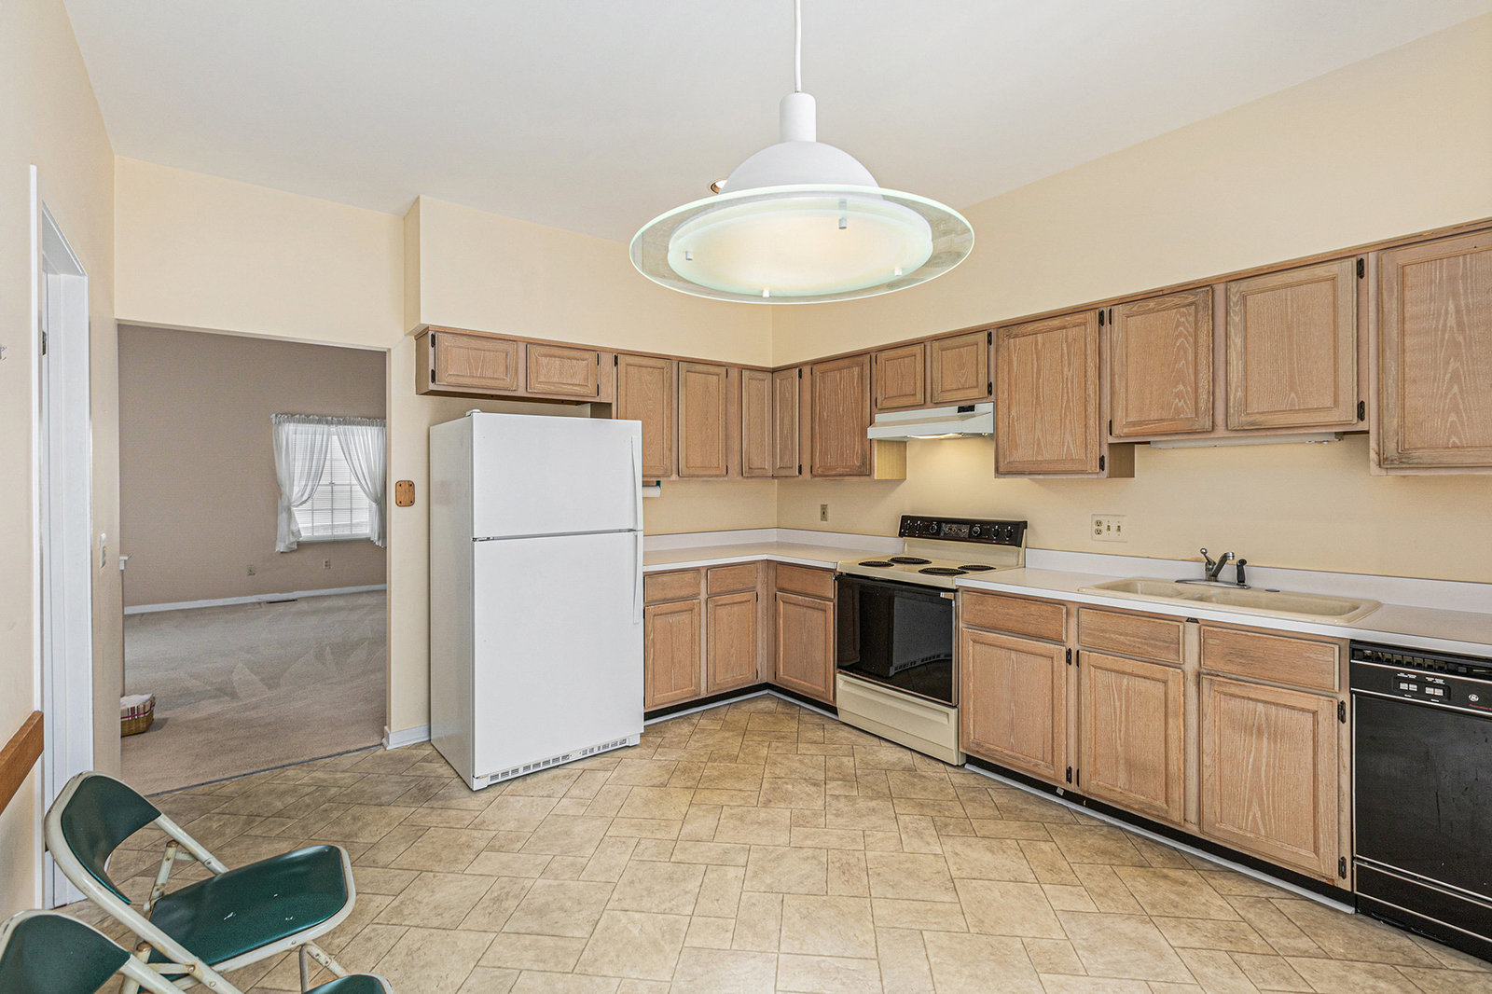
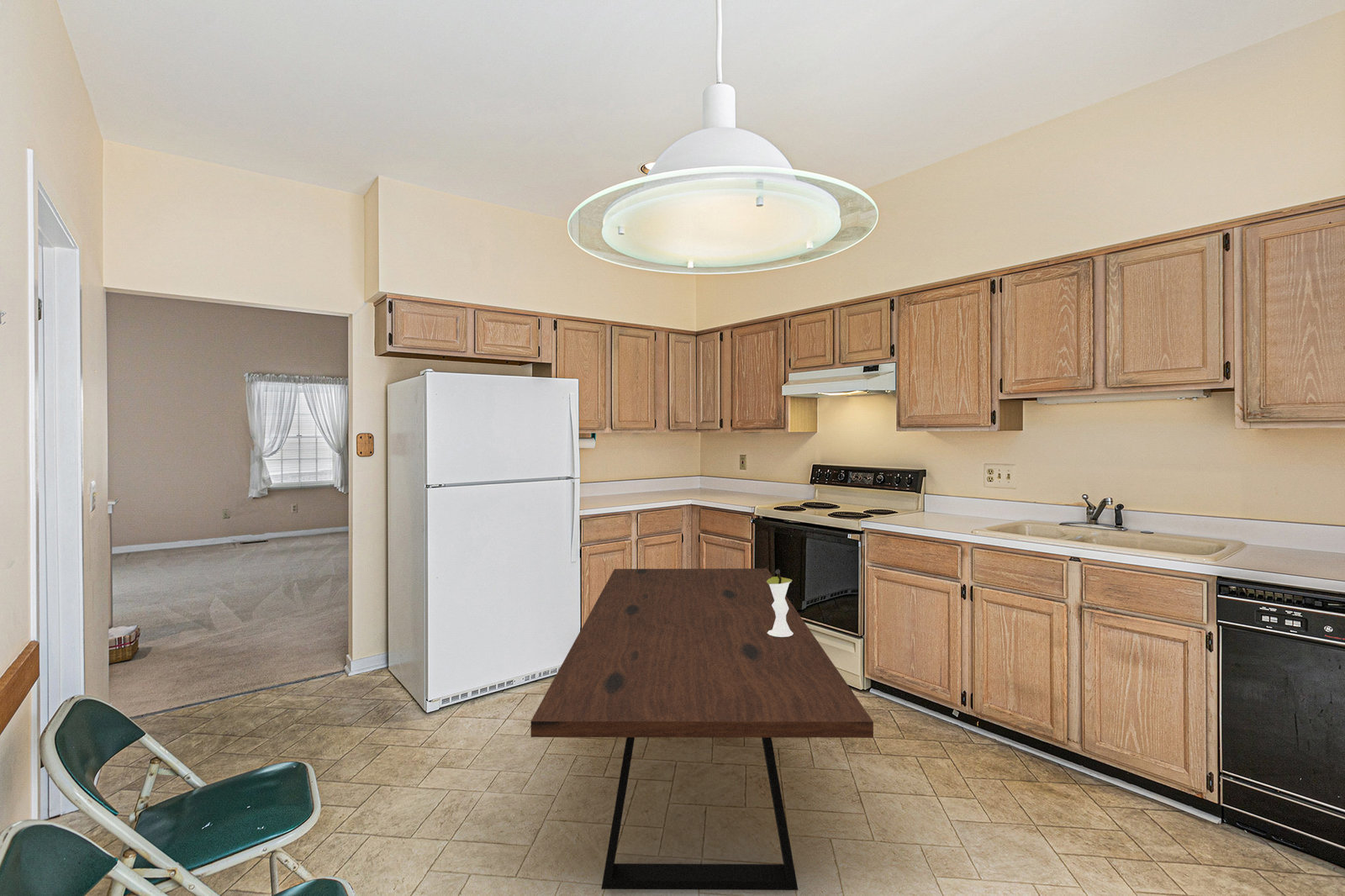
+ vase [767,568,794,637]
+ dining table [530,567,874,891]
